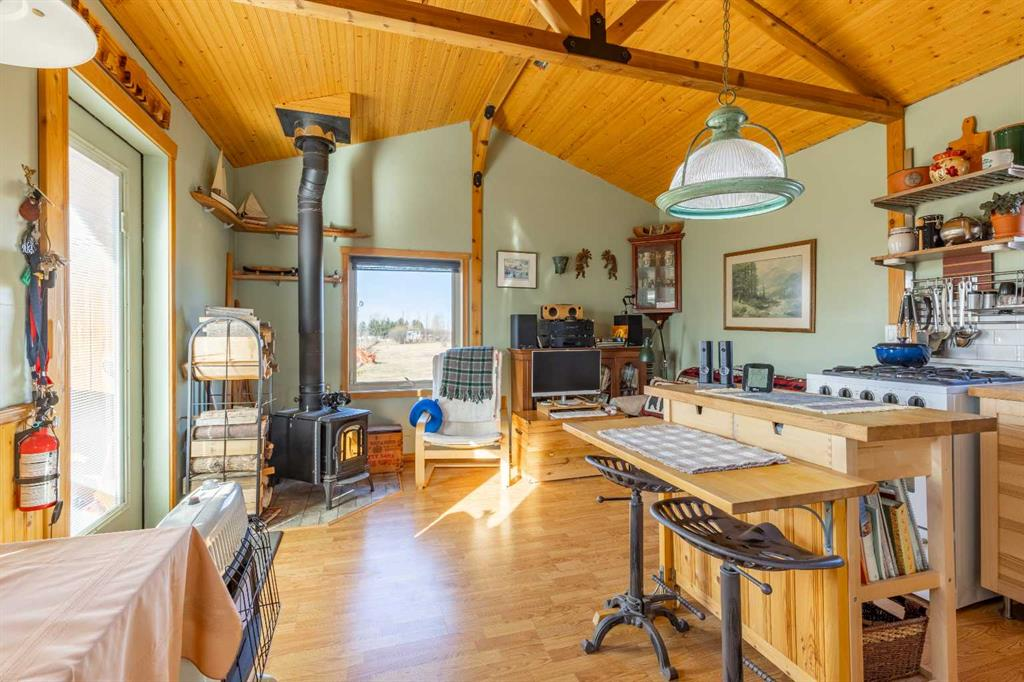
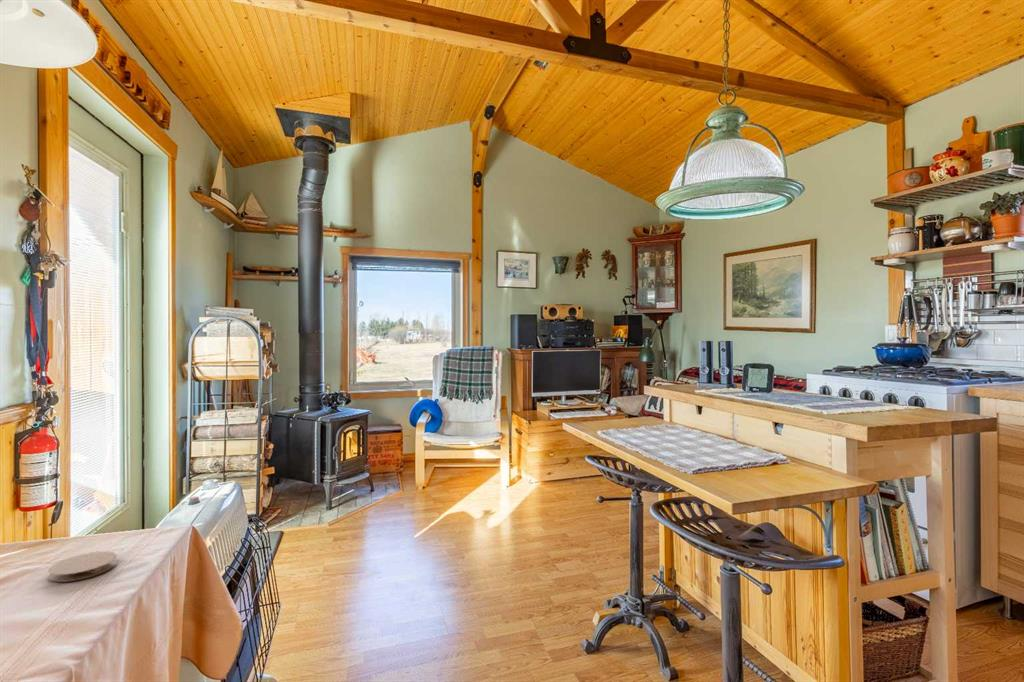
+ coaster [47,550,118,583]
